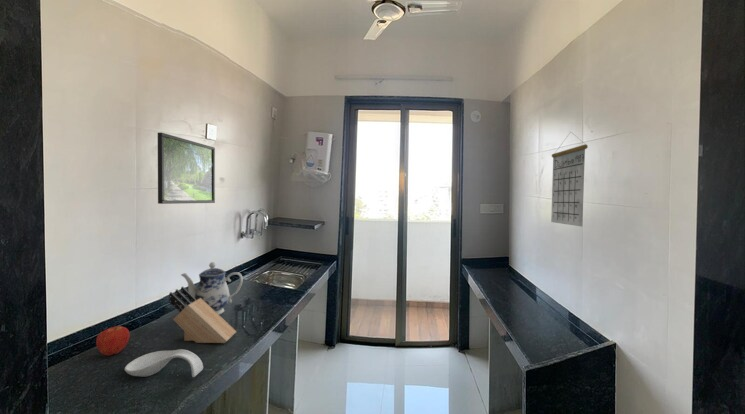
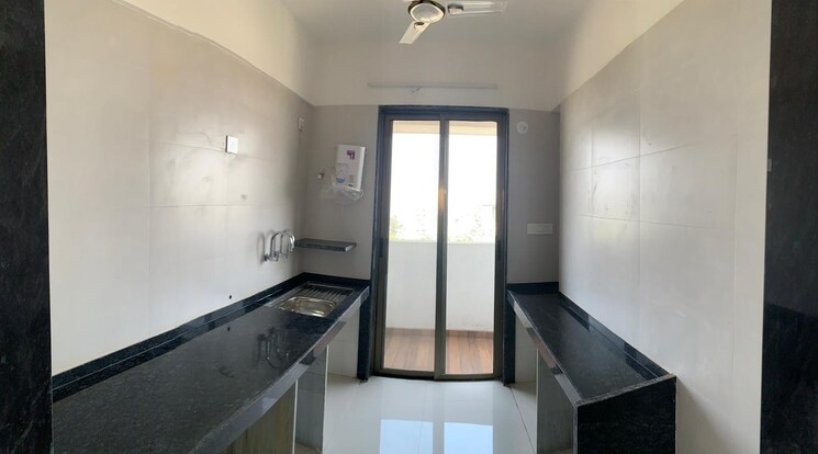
- teapot [180,261,244,315]
- spoon rest [124,348,204,378]
- apple [95,324,131,357]
- knife block [168,286,237,344]
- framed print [157,132,216,205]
- calendar [550,131,589,228]
